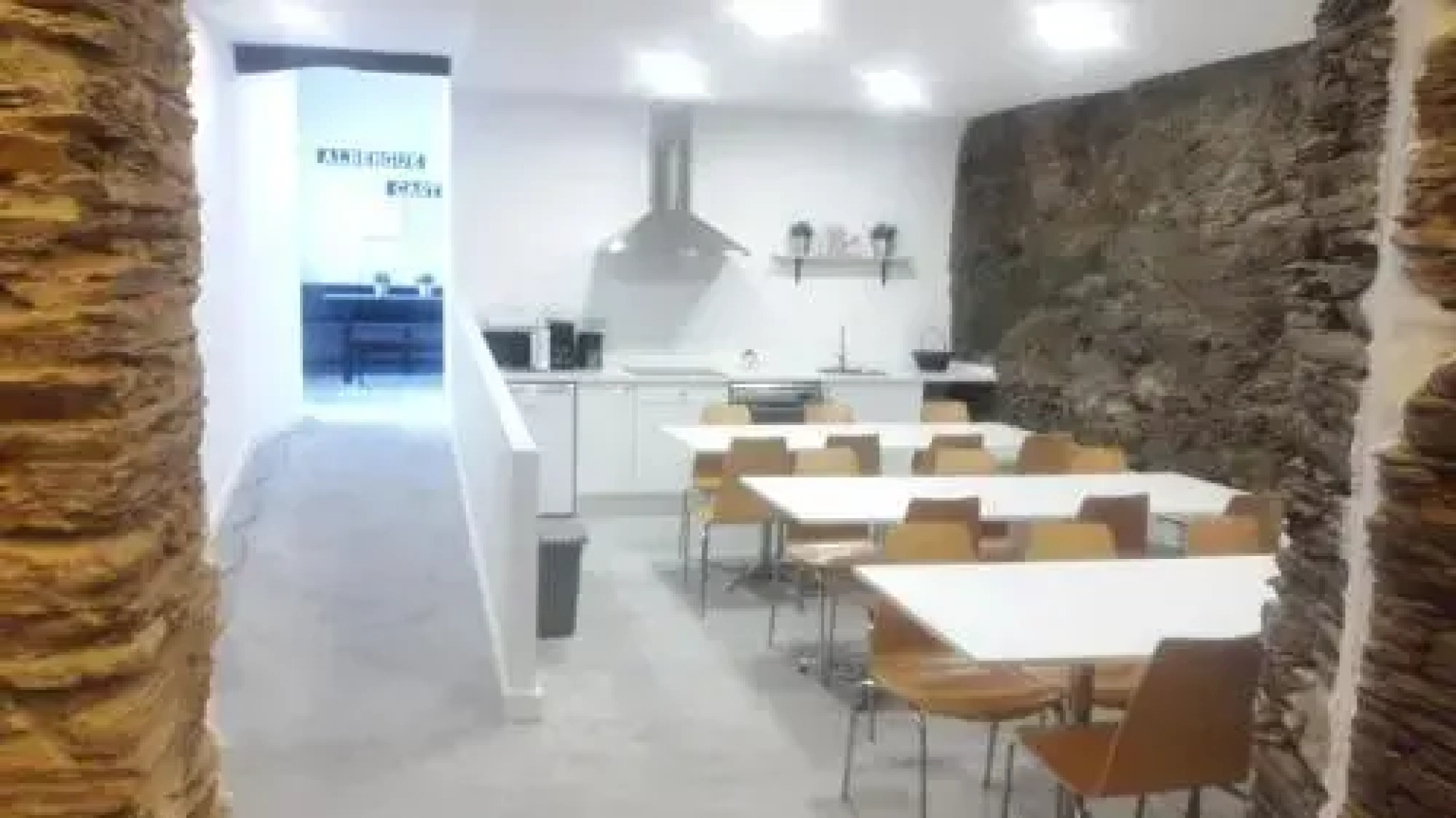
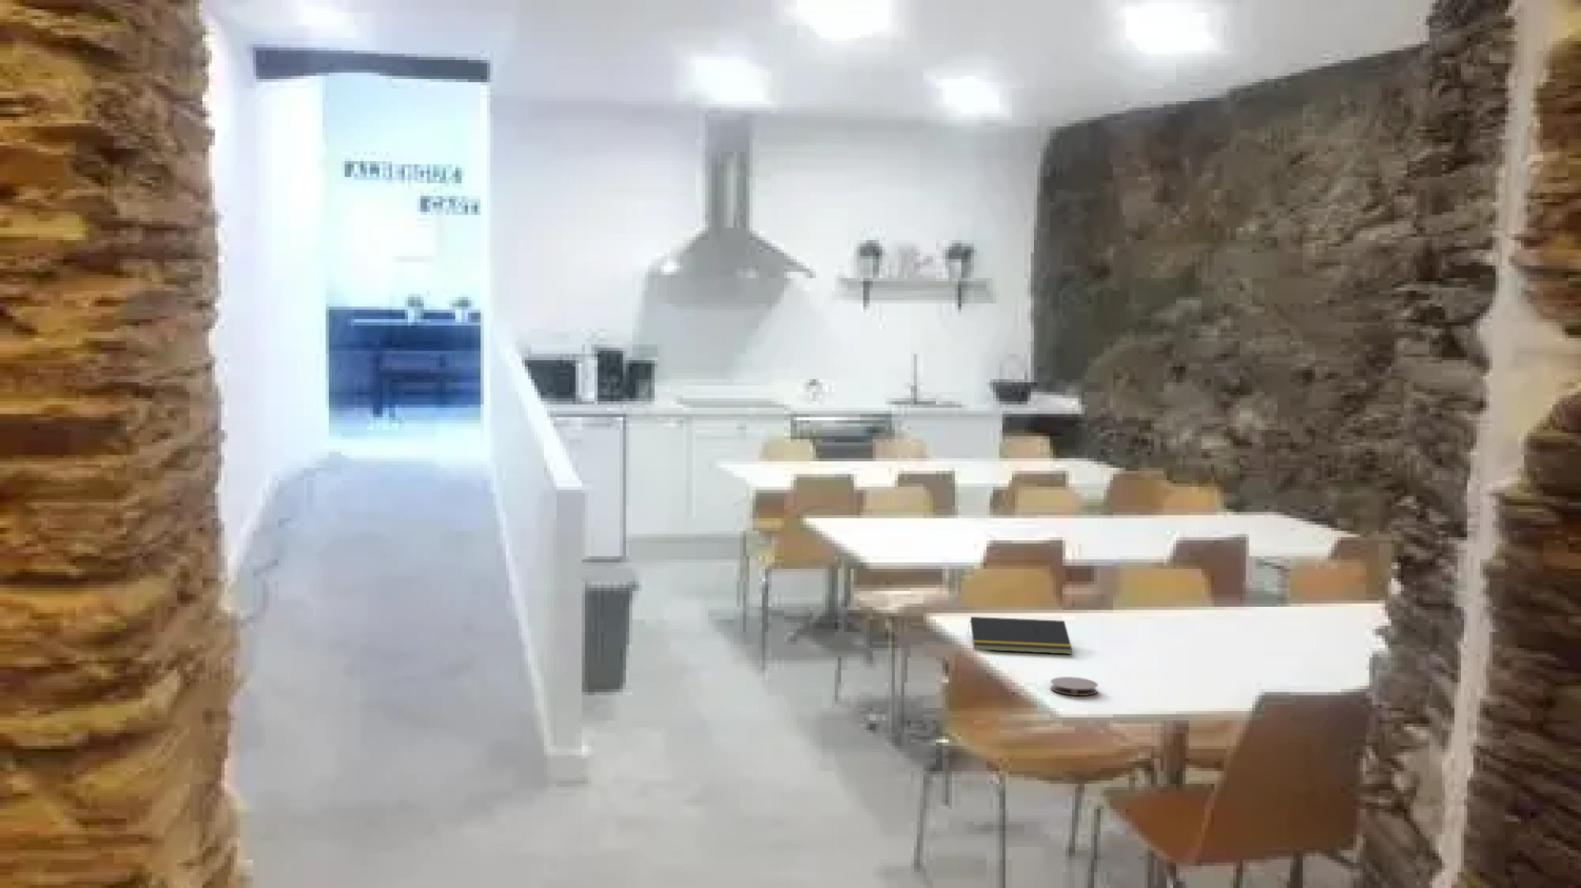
+ notepad [966,616,1073,656]
+ coaster [1050,676,1099,697]
